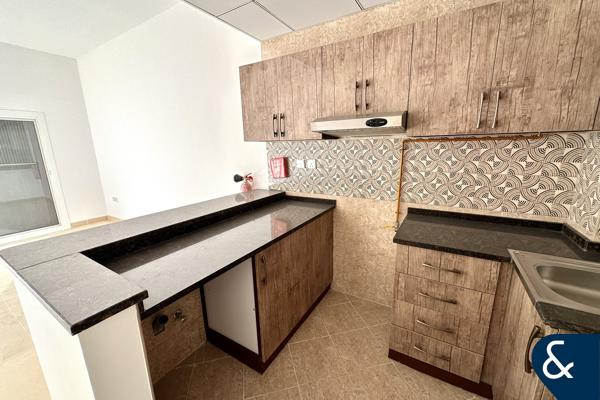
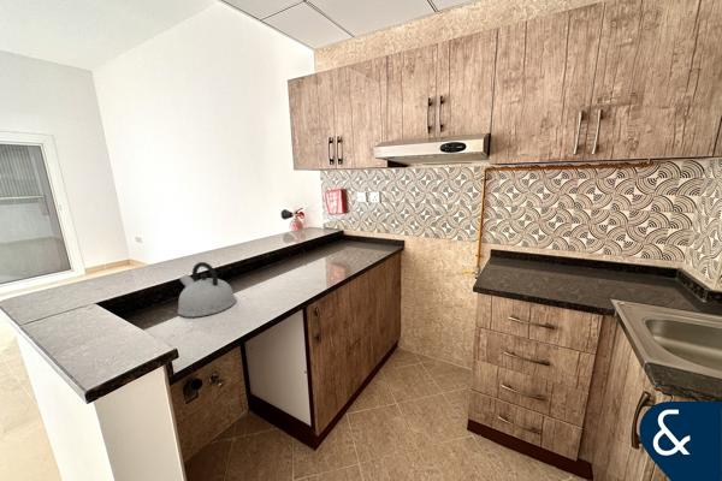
+ kettle [177,261,237,319]
